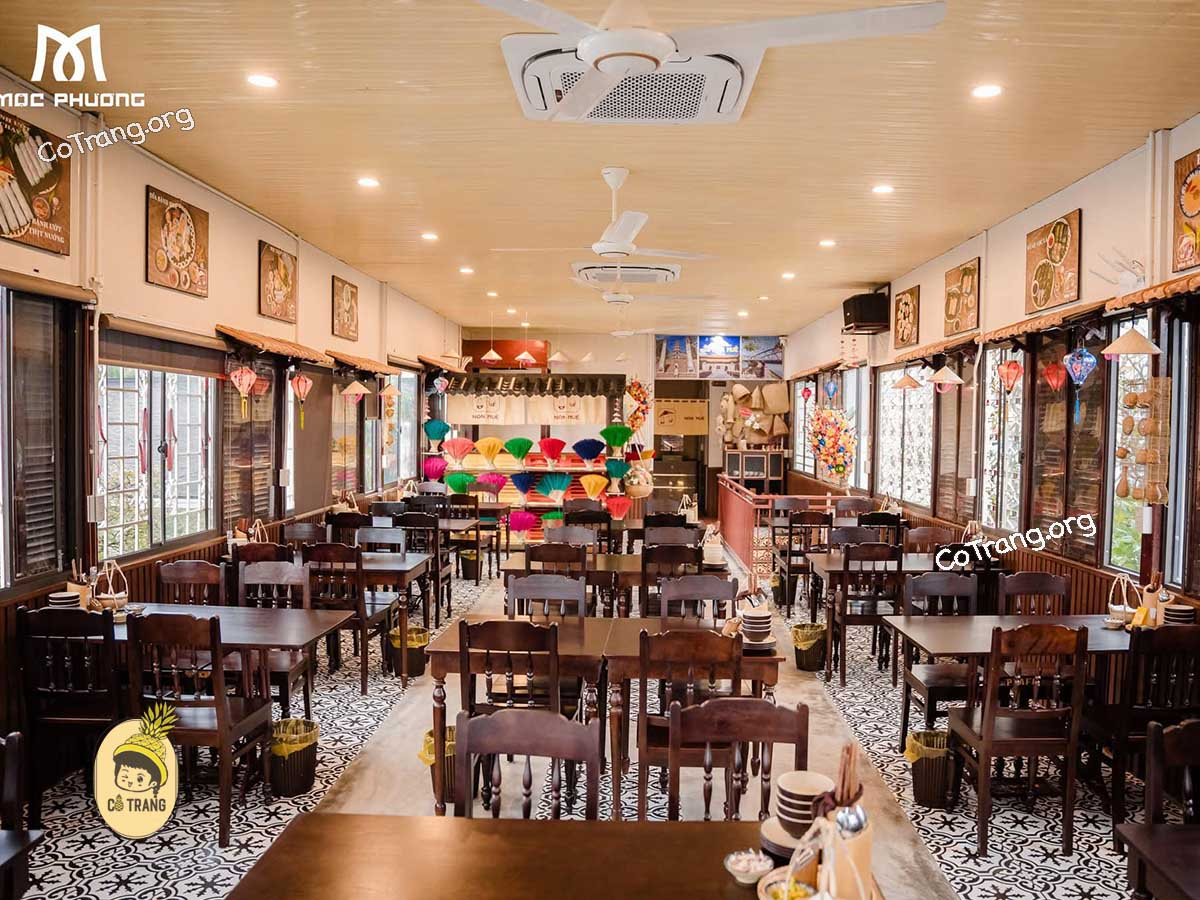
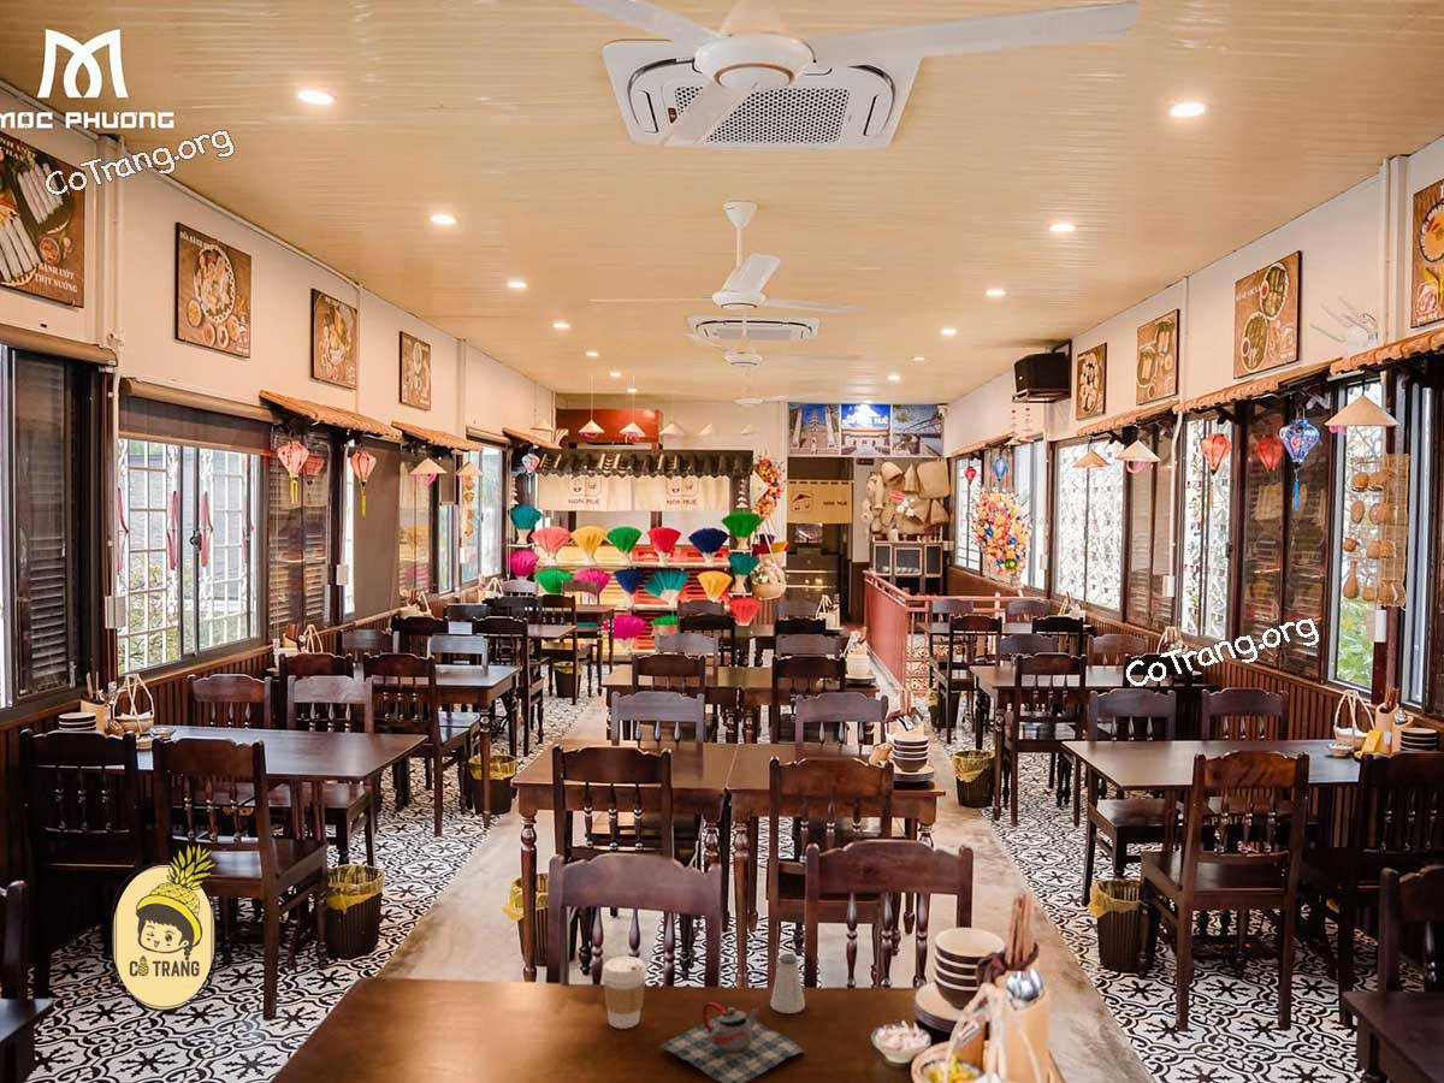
+ saltshaker [769,953,806,1014]
+ teapot [658,996,806,1083]
+ coffee cup [602,955,647,1030]
